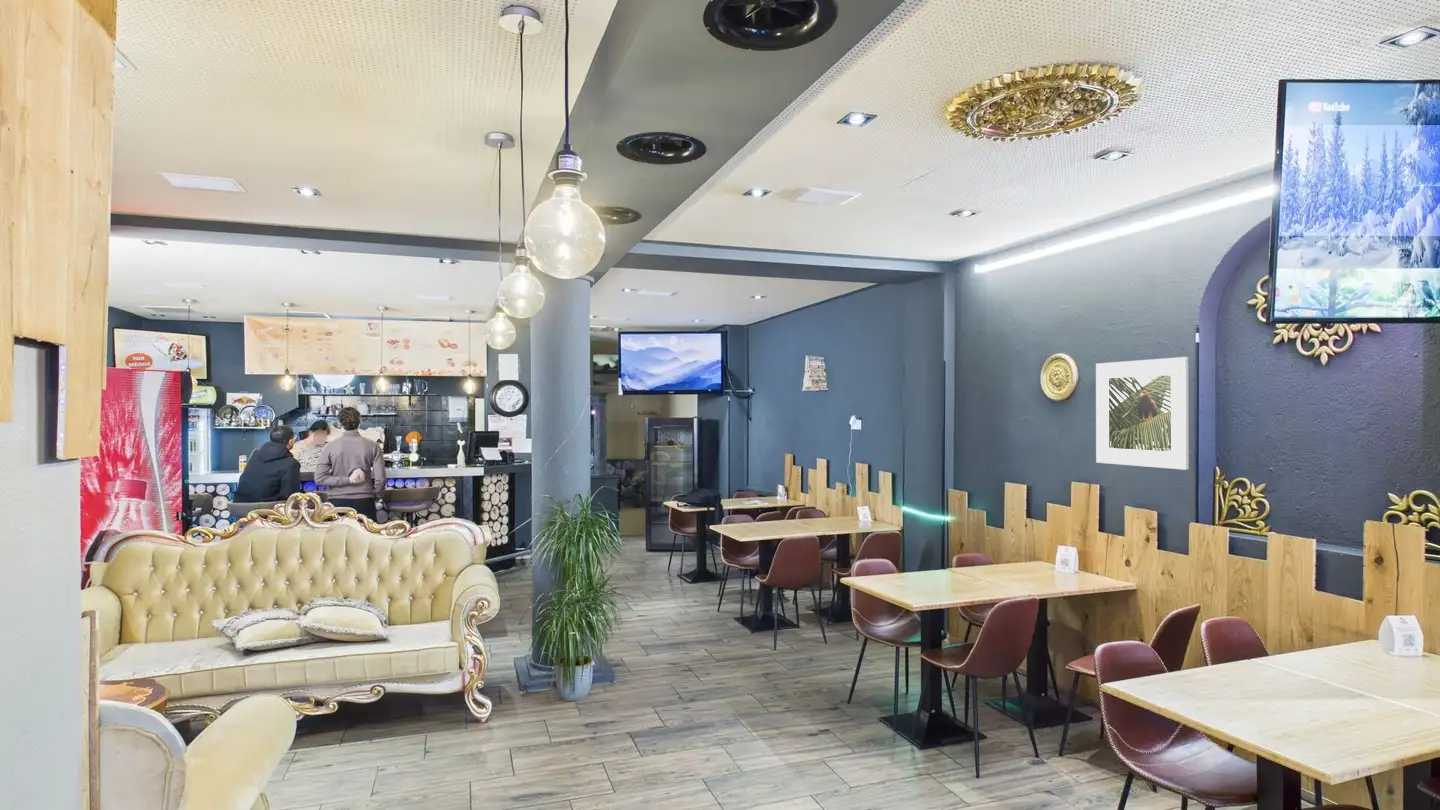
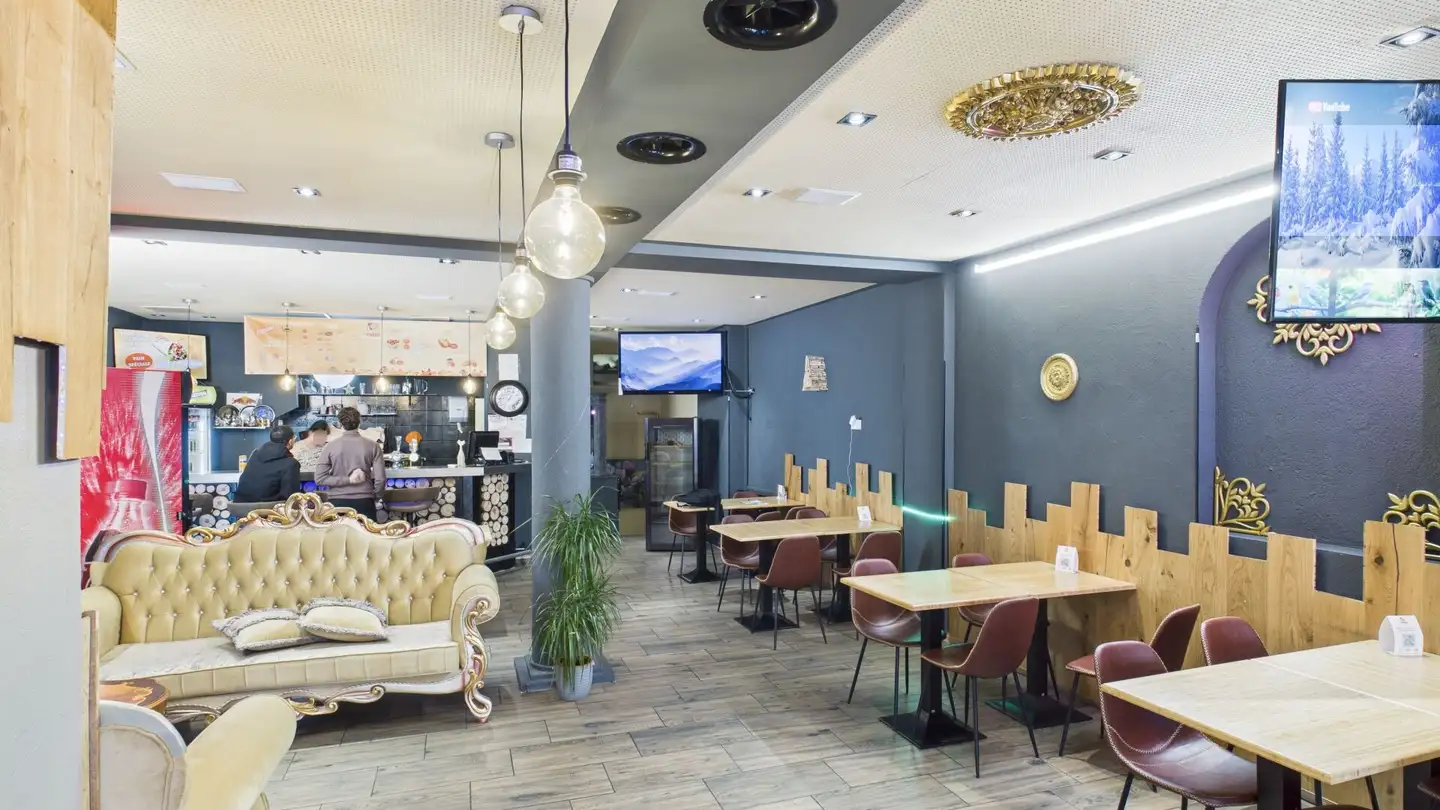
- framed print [1095,356,1190,471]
